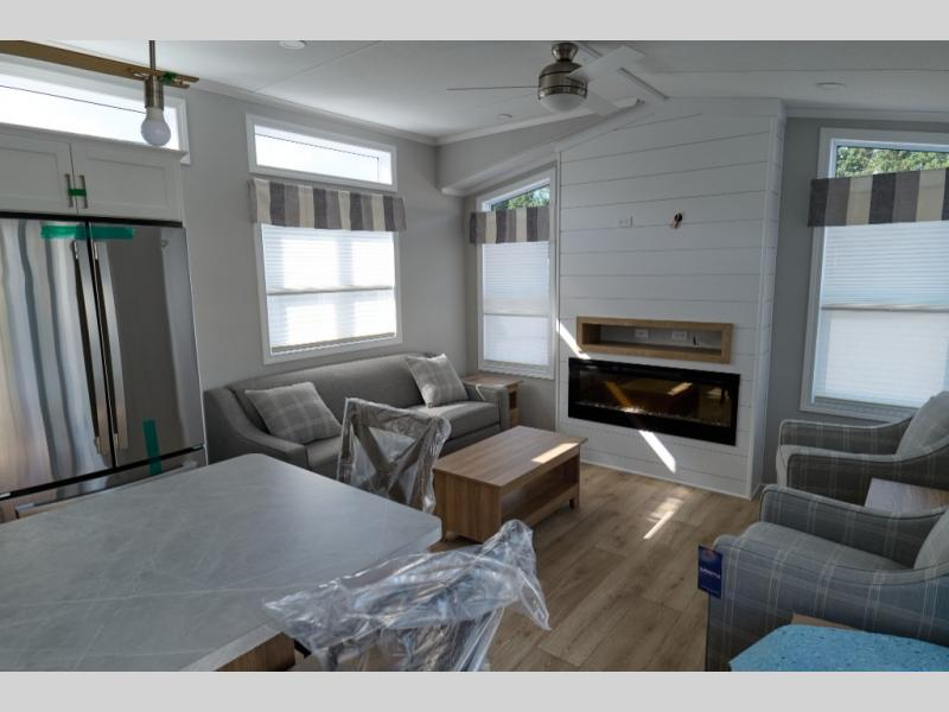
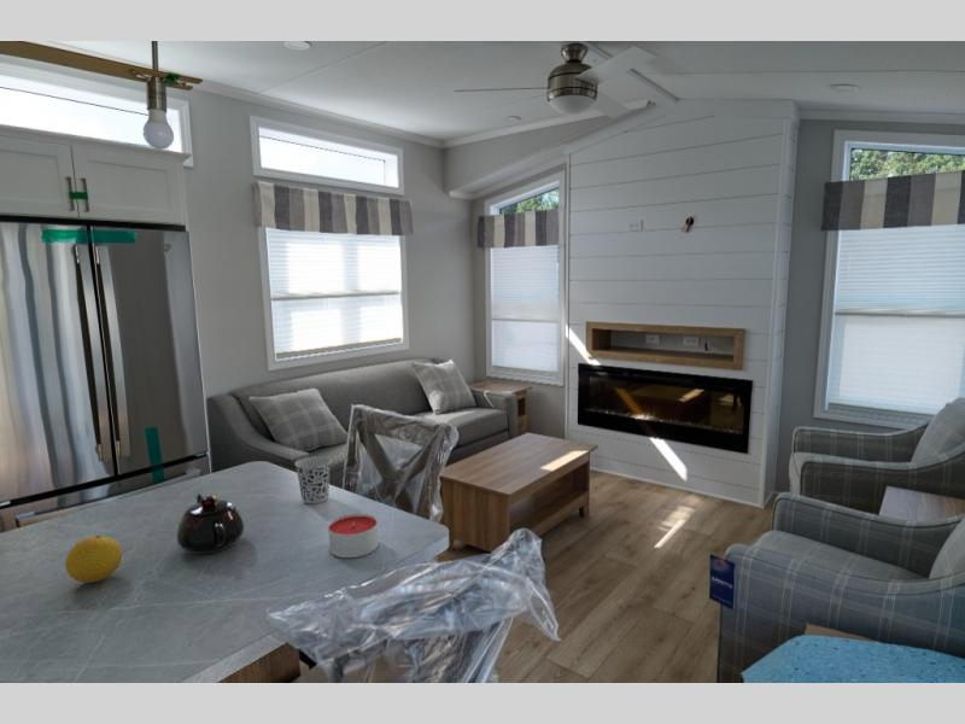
+ teapot [175,492,245,556]
+ cup [293,455,333,504]
+ candle [327,513,379,559]
+ fruit [64,533,123,584]
